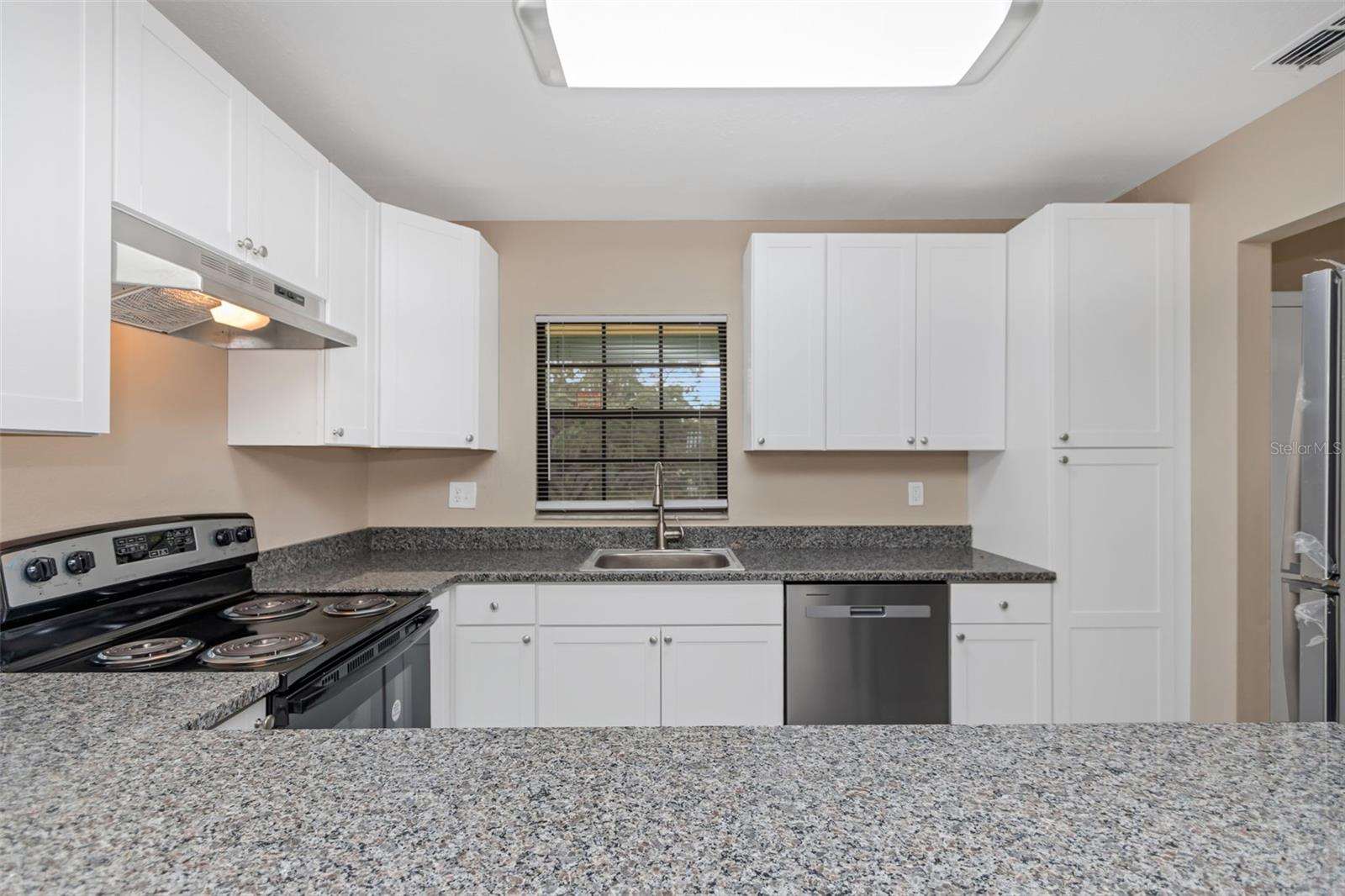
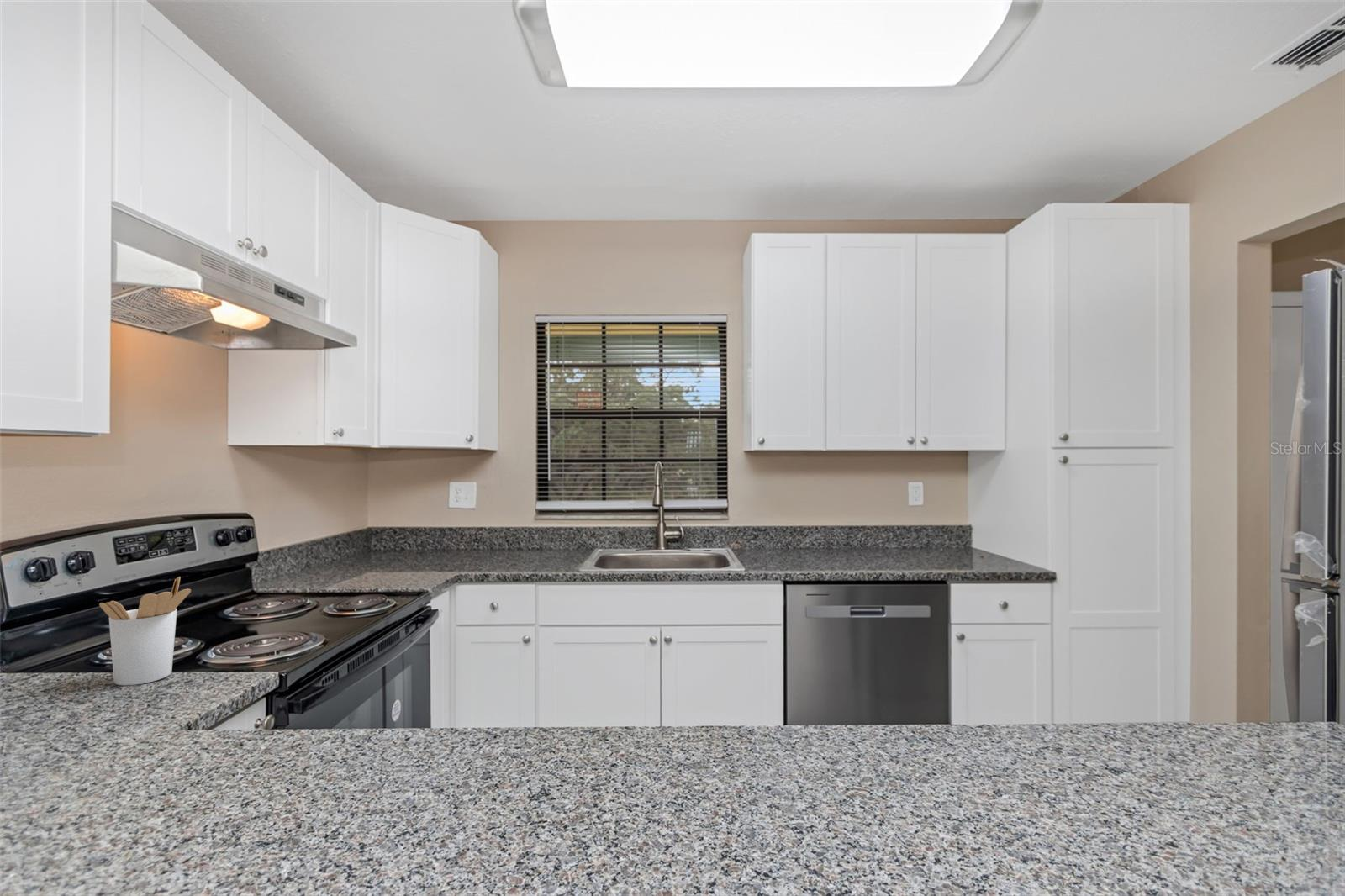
+ utensil holder [98,576,192,686]
